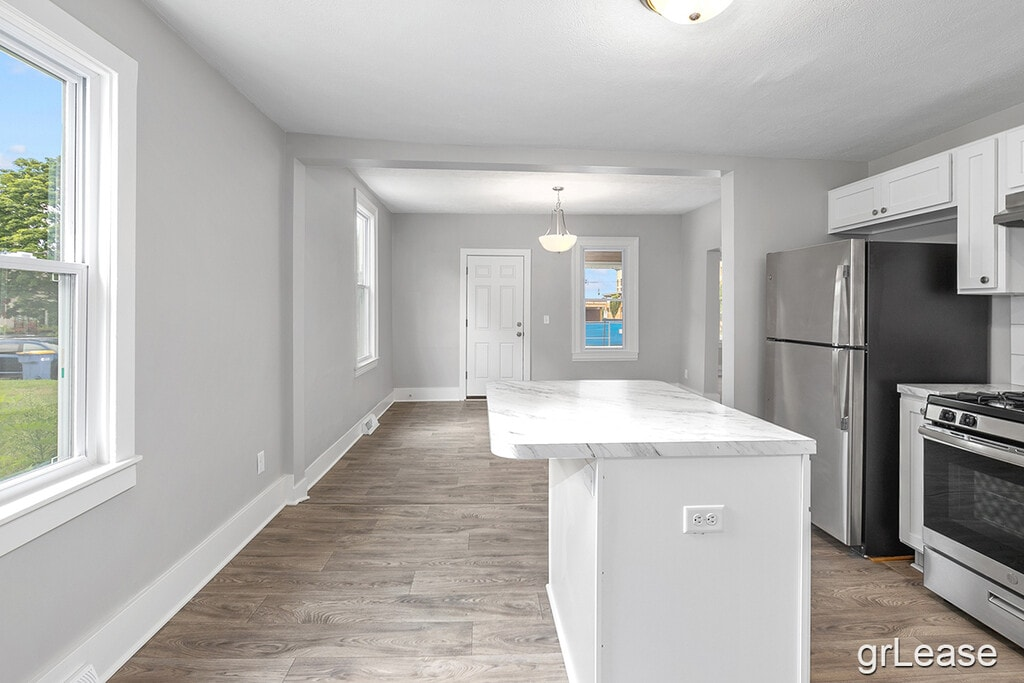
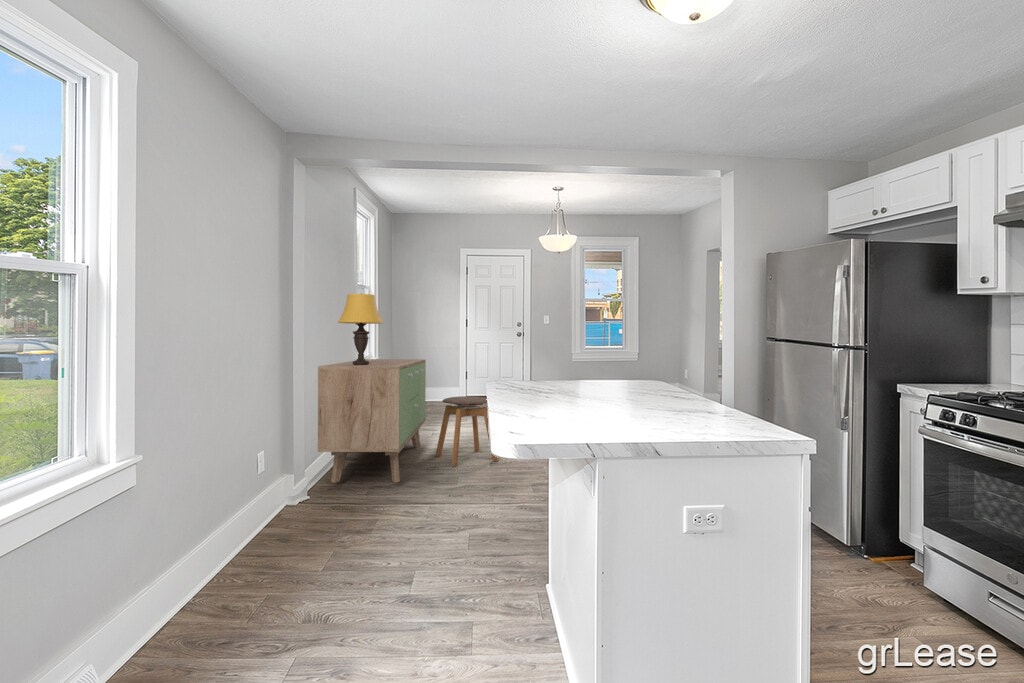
+ sideboard [317,358,427,484]
+ table lamp [337,293,384,365]
+ stool [434,395,500,466]
